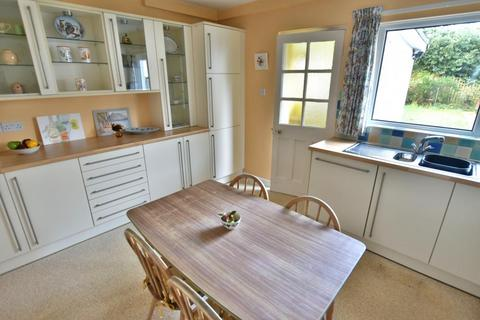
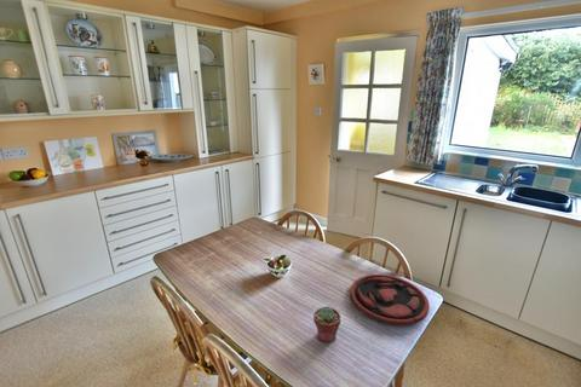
+ potted succulent [312,305,343,343]
+ plate [349,273,431,327]
